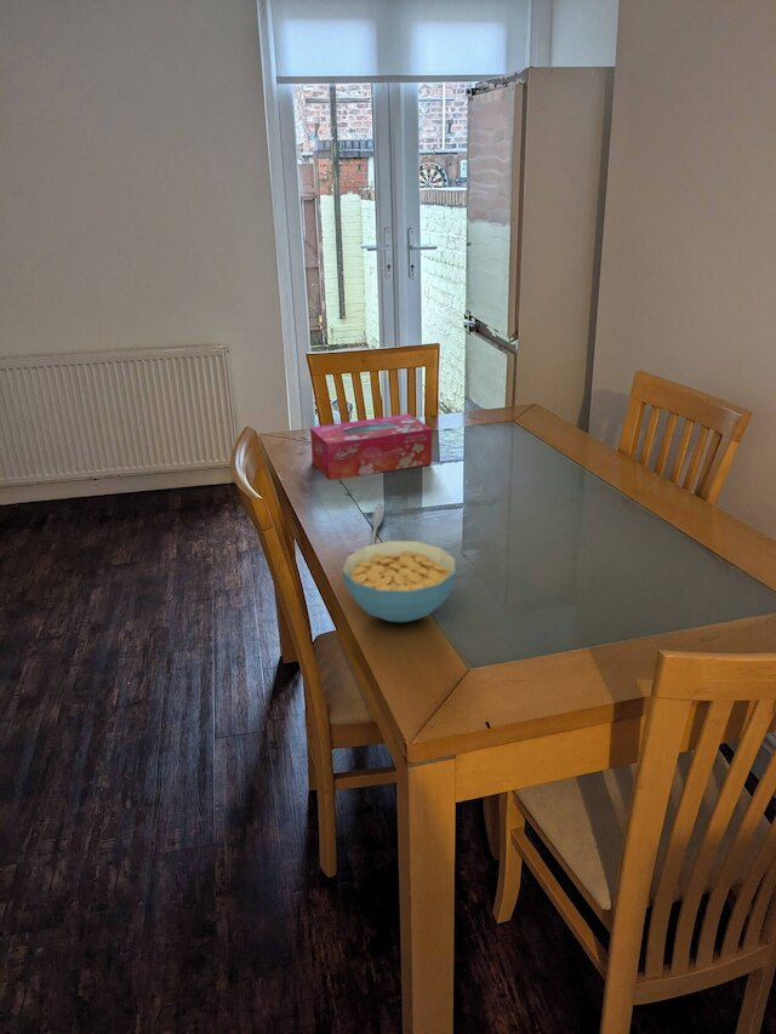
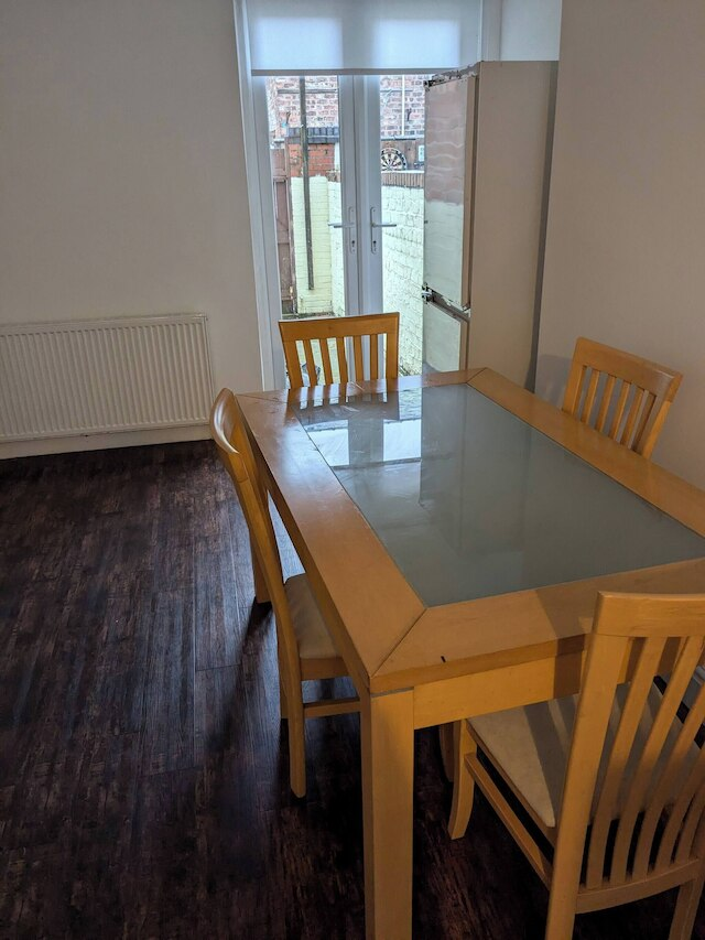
- spatula [352,503,386,553]
- cereal bowl [341,539,457,623]
- tissue box [309,413,433,481]
